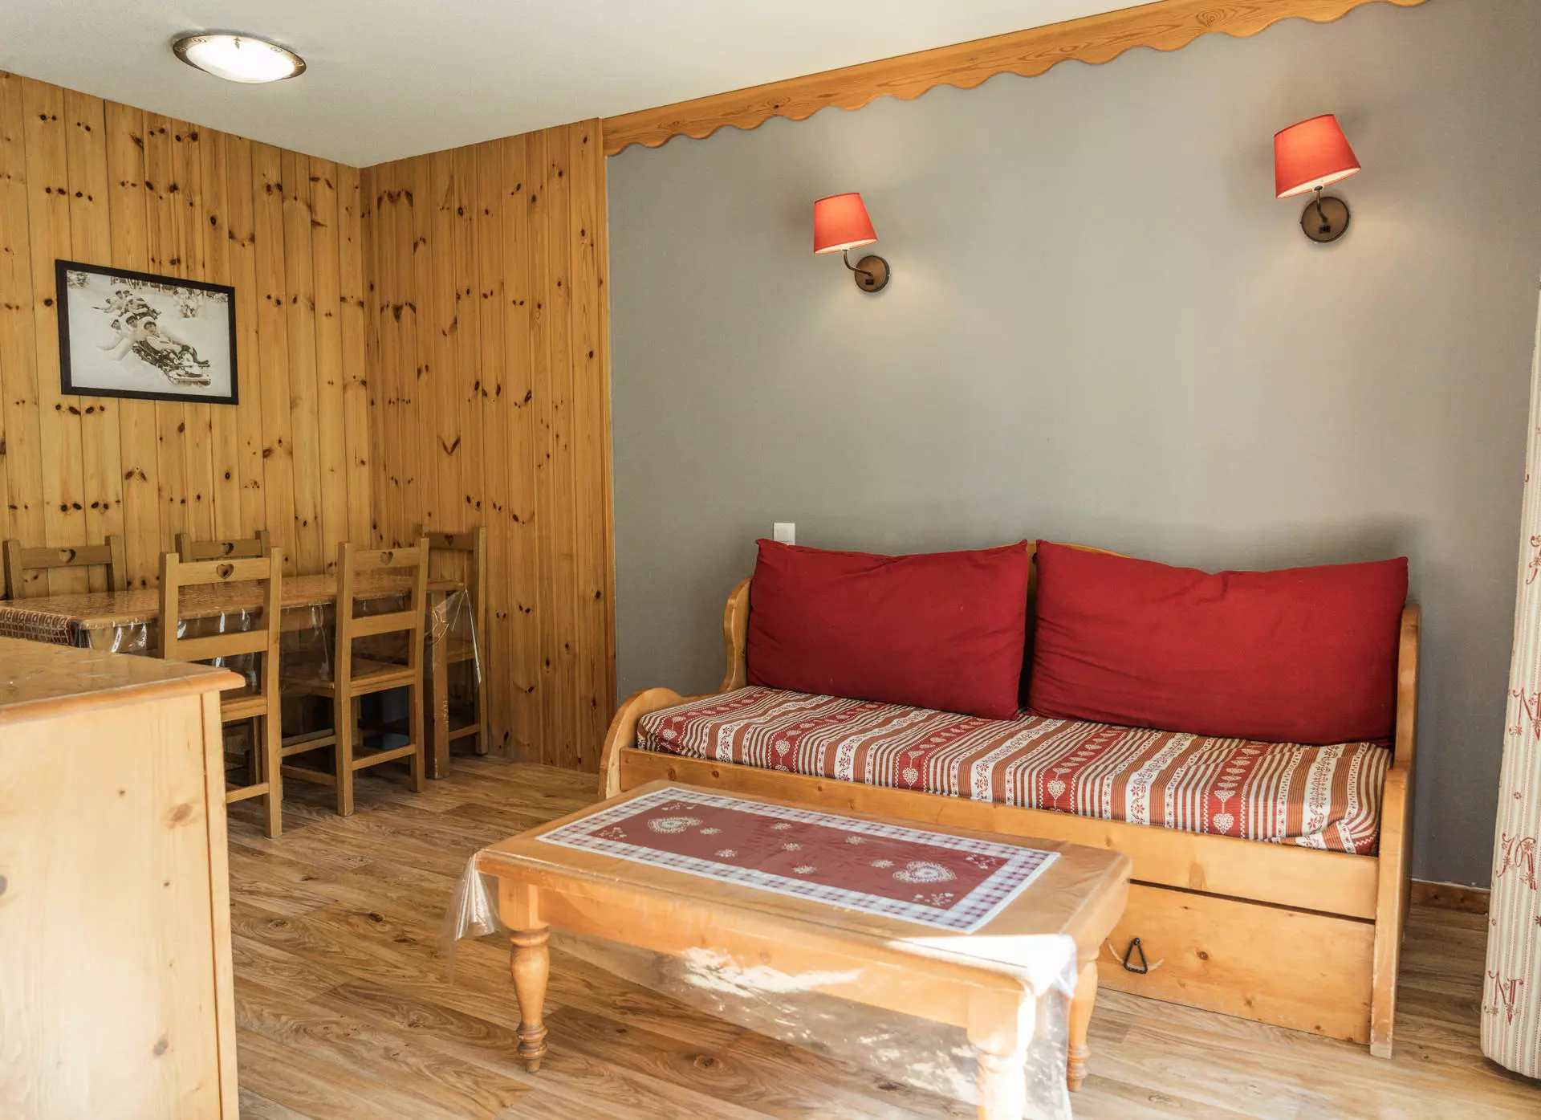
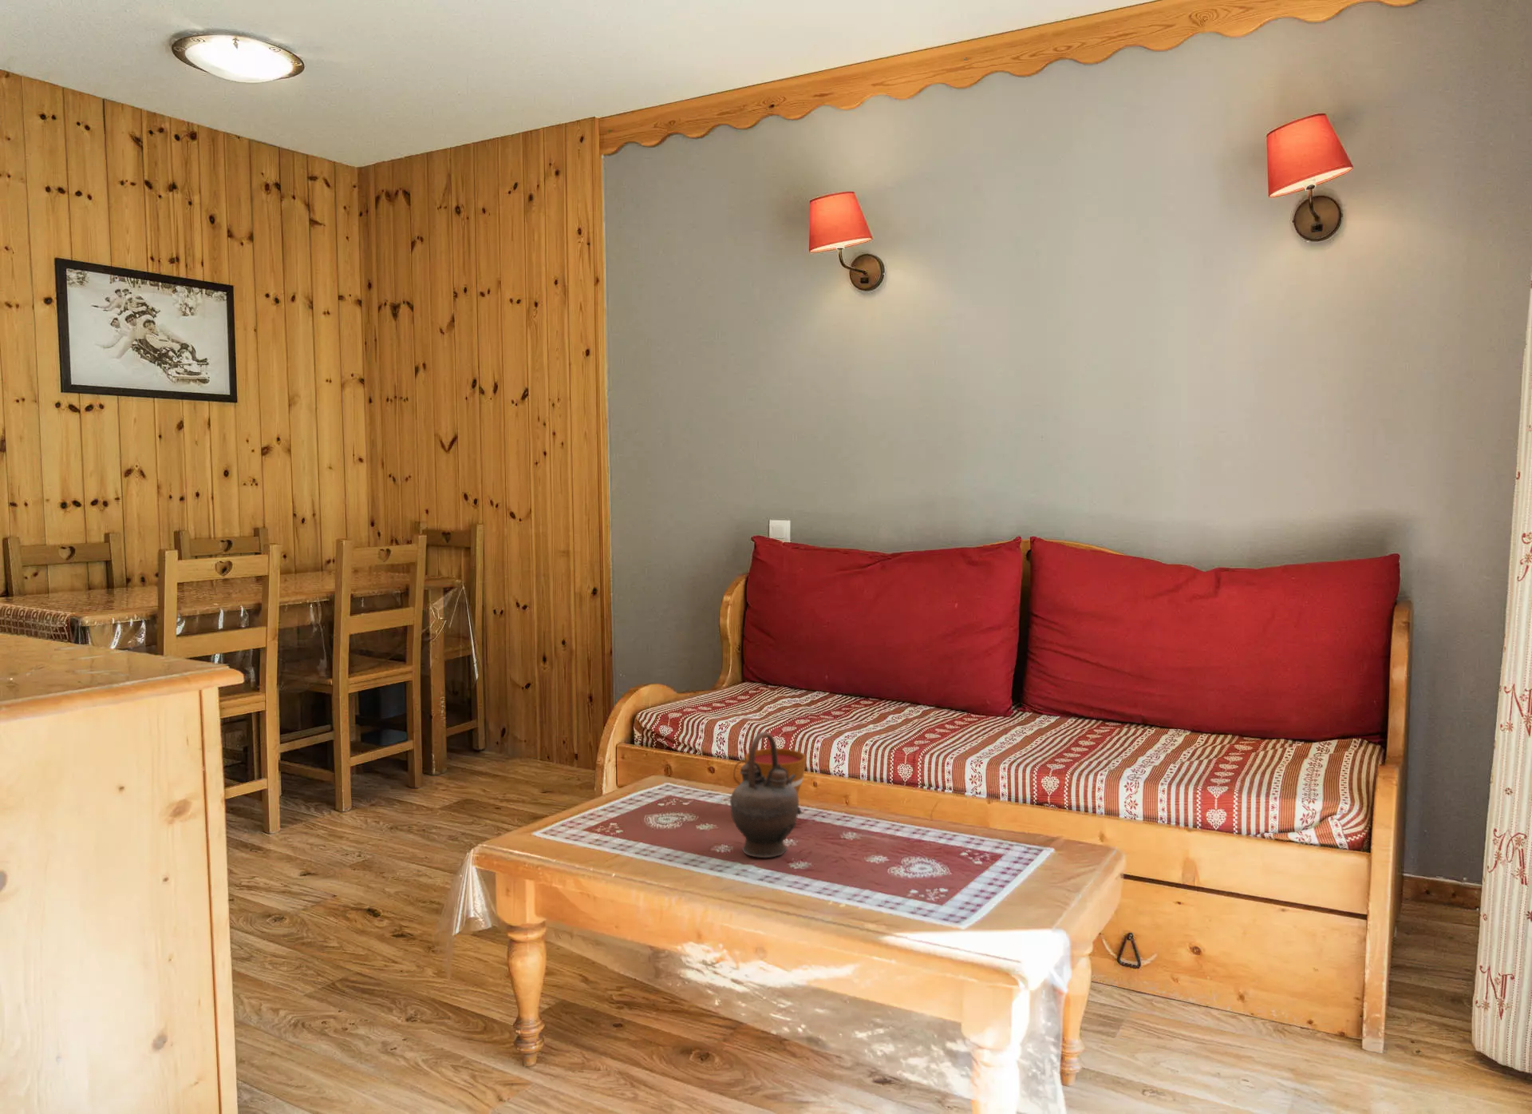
+ teapot [729,732,803,858]
+ cup [733,747,808,795]
